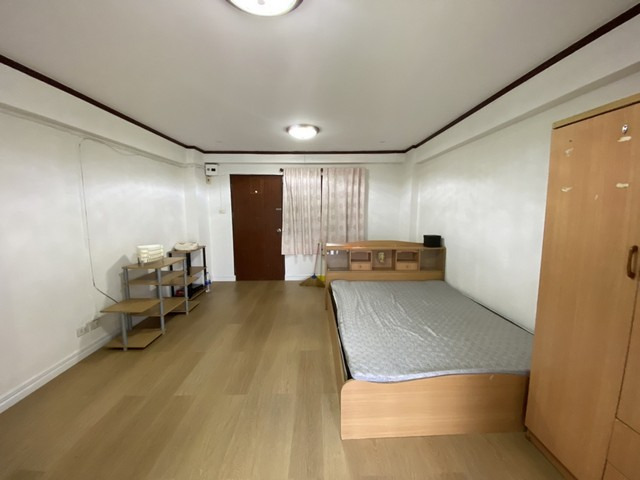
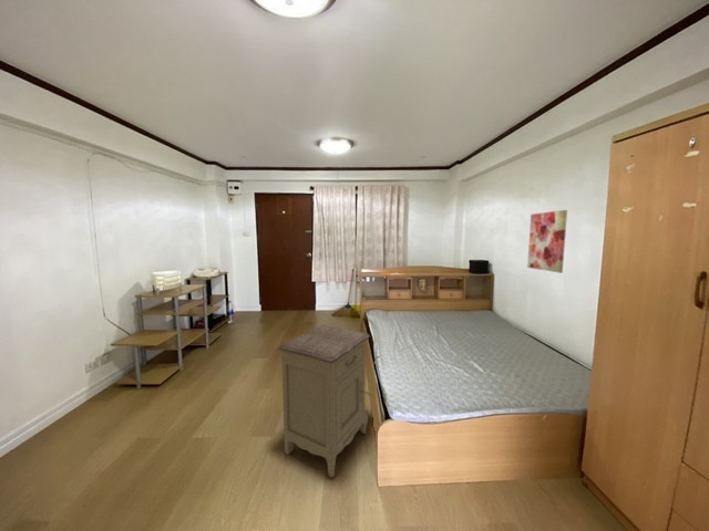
+ nightstand [277,324,372,479]
+ wall art [526,209,568,274]
